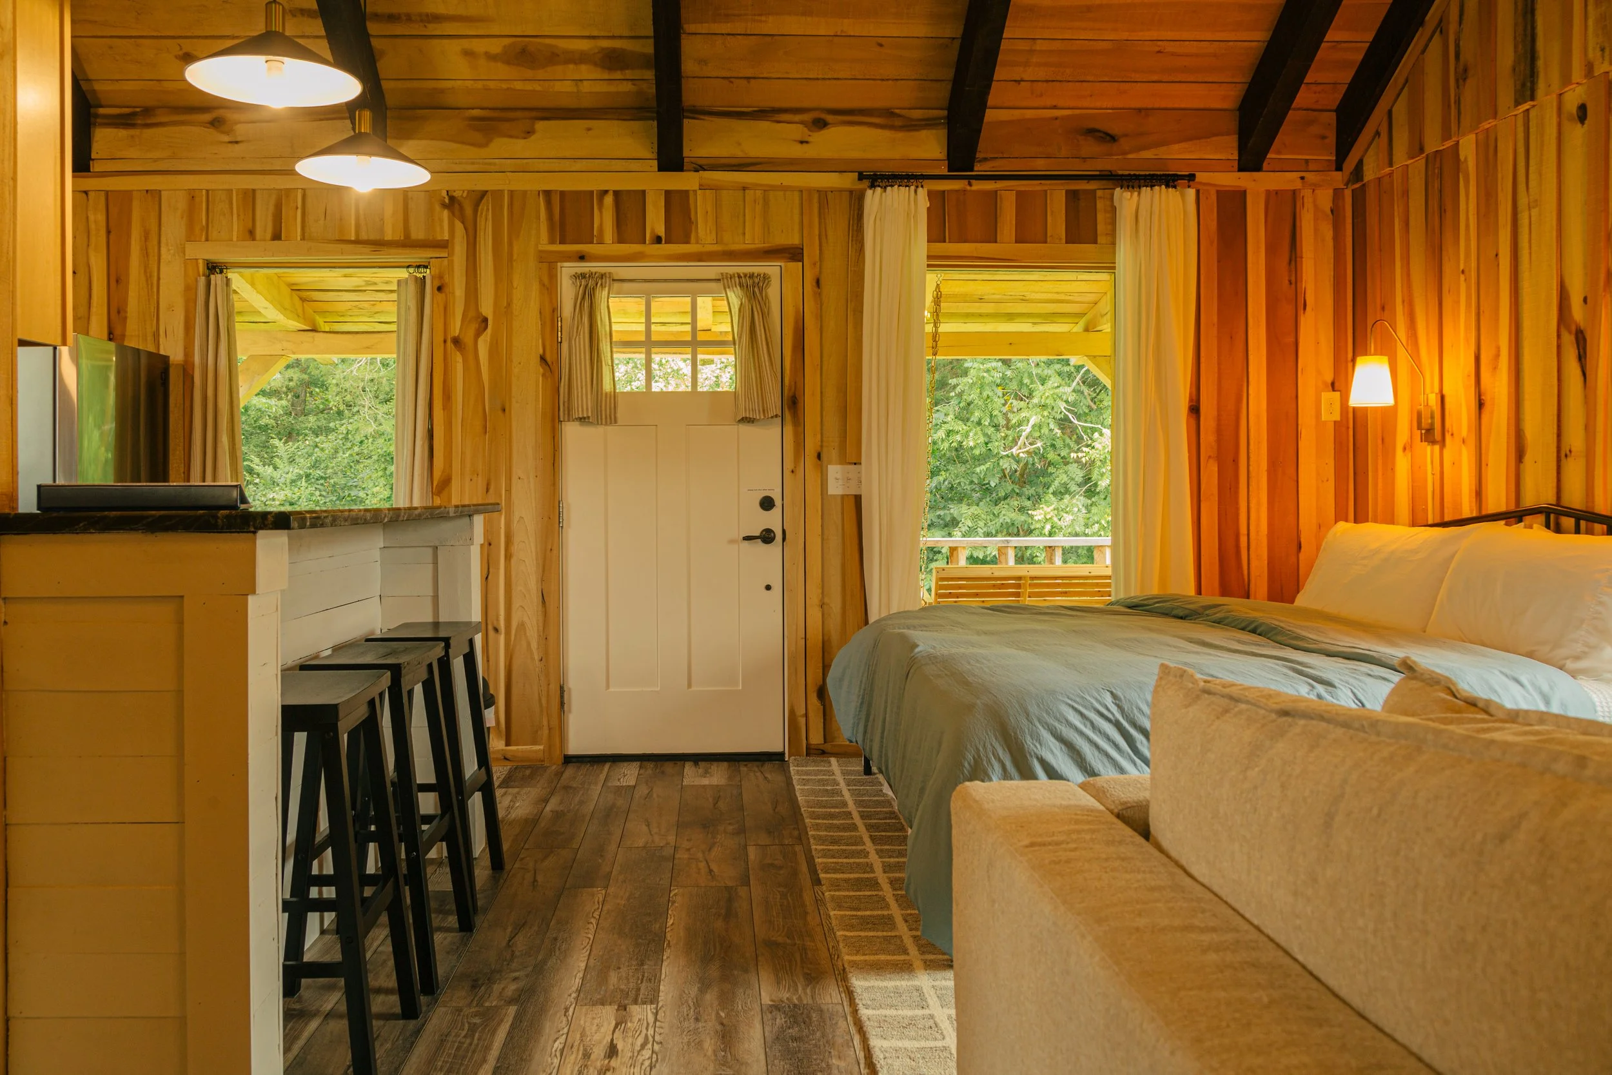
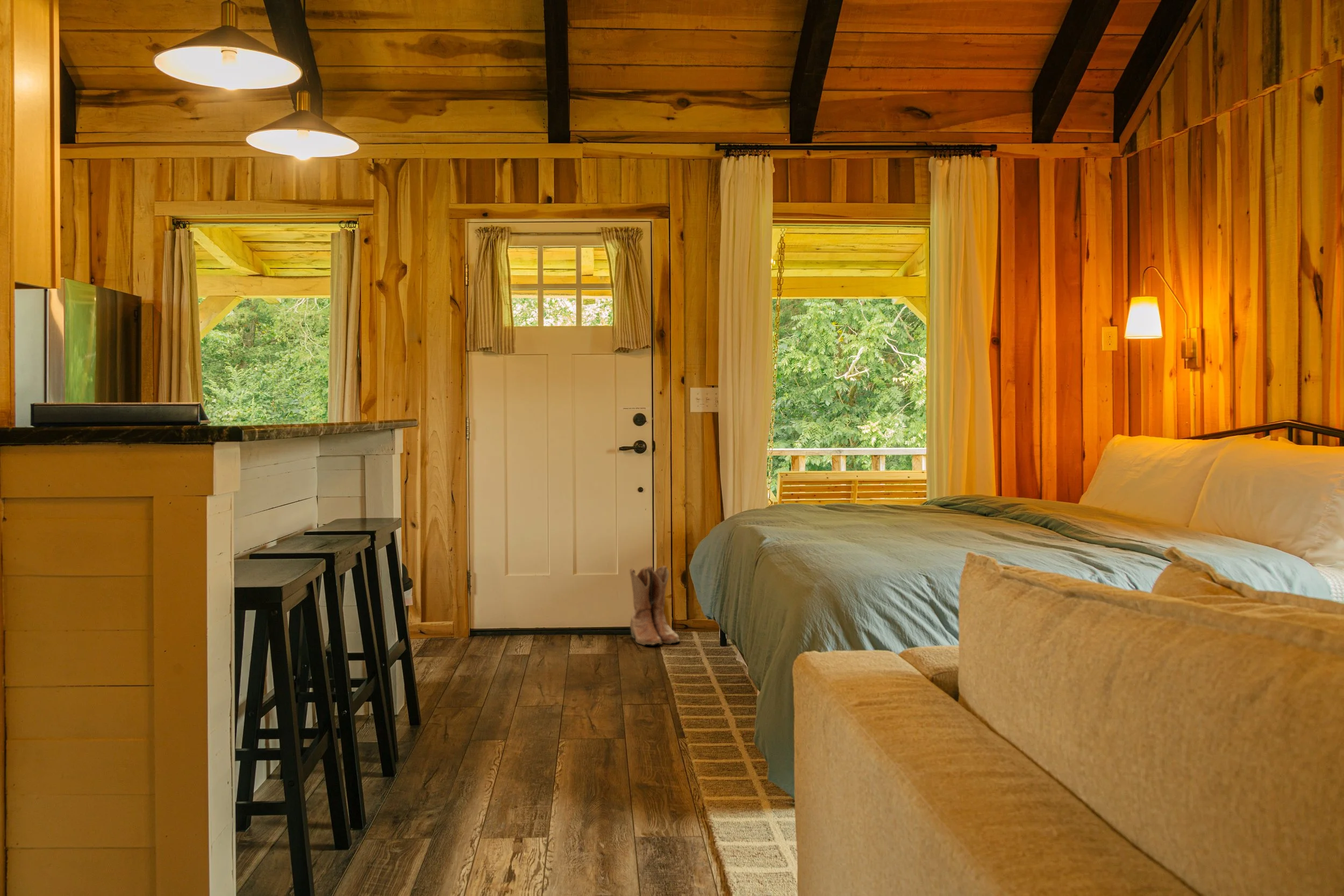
+ boots [629,565,681,646]
